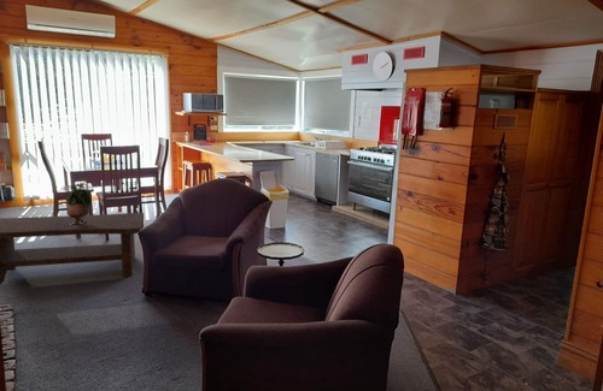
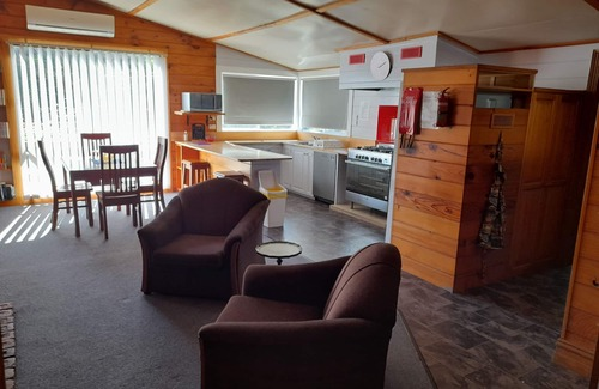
- potted plant [66,180,93,225]
- coffee table [0,212,145,285]
